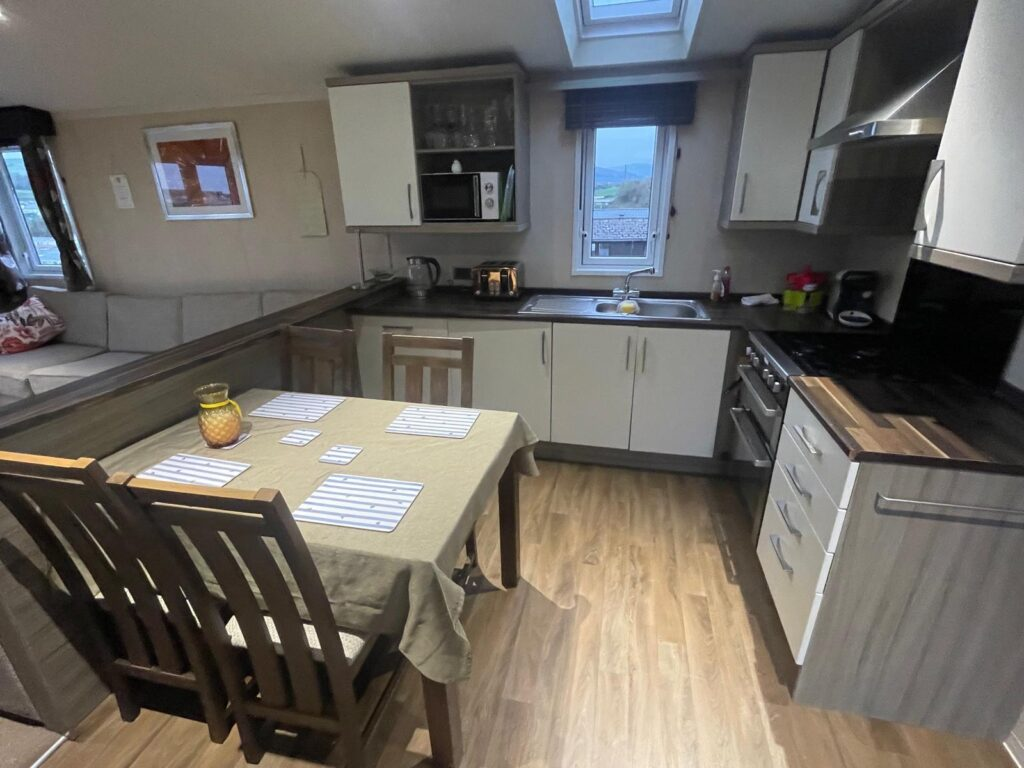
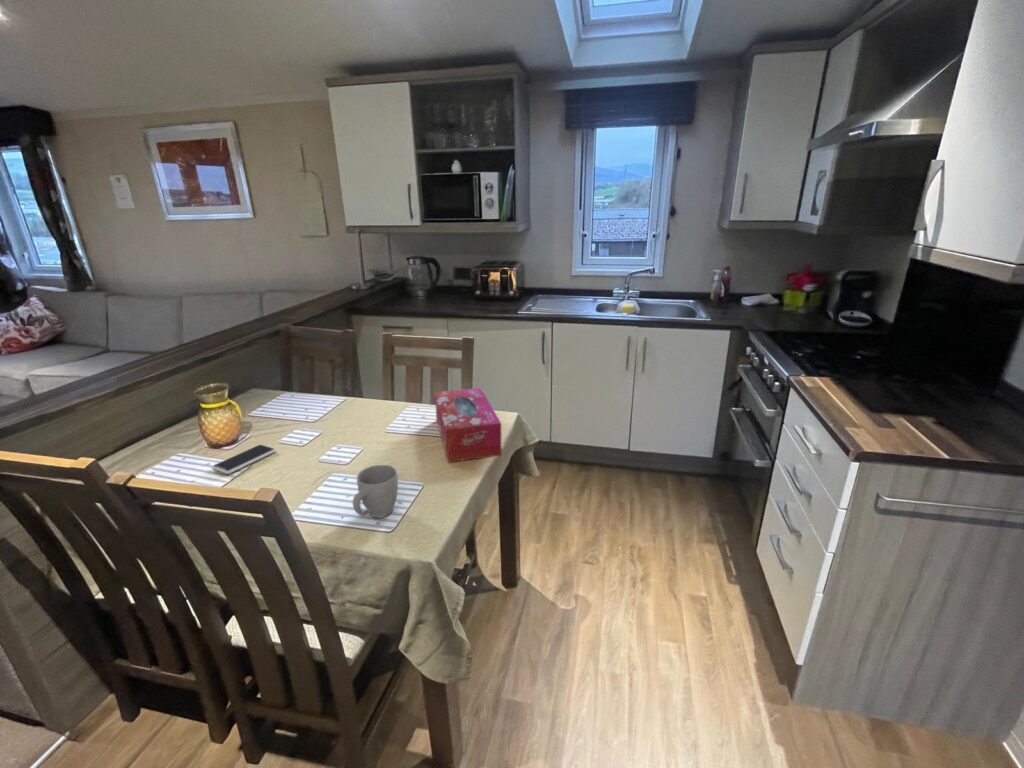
+ tissue box [434,387,503,463]
+ smartphone [211,444,277,475]
+ mug [352,464,399,519]
